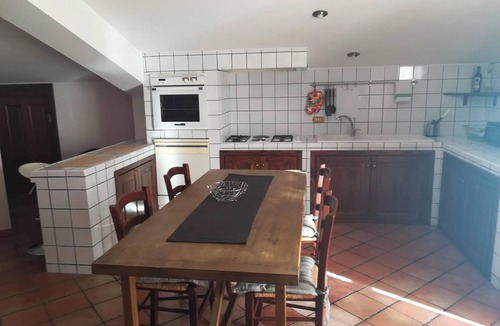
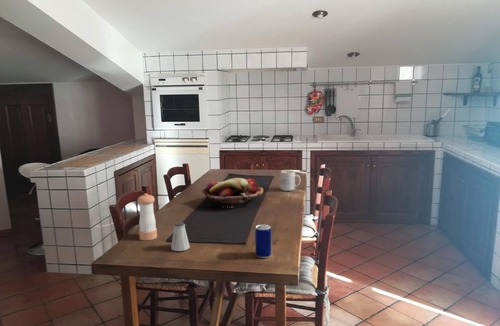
+ beer can [254,223,273,259]
+ saltshaker [170,221,191,252]
+ pepper shaker [137,193,158,241]
+ mug [280,169,301,192]
+ fruit basket [201,177,264,206]
